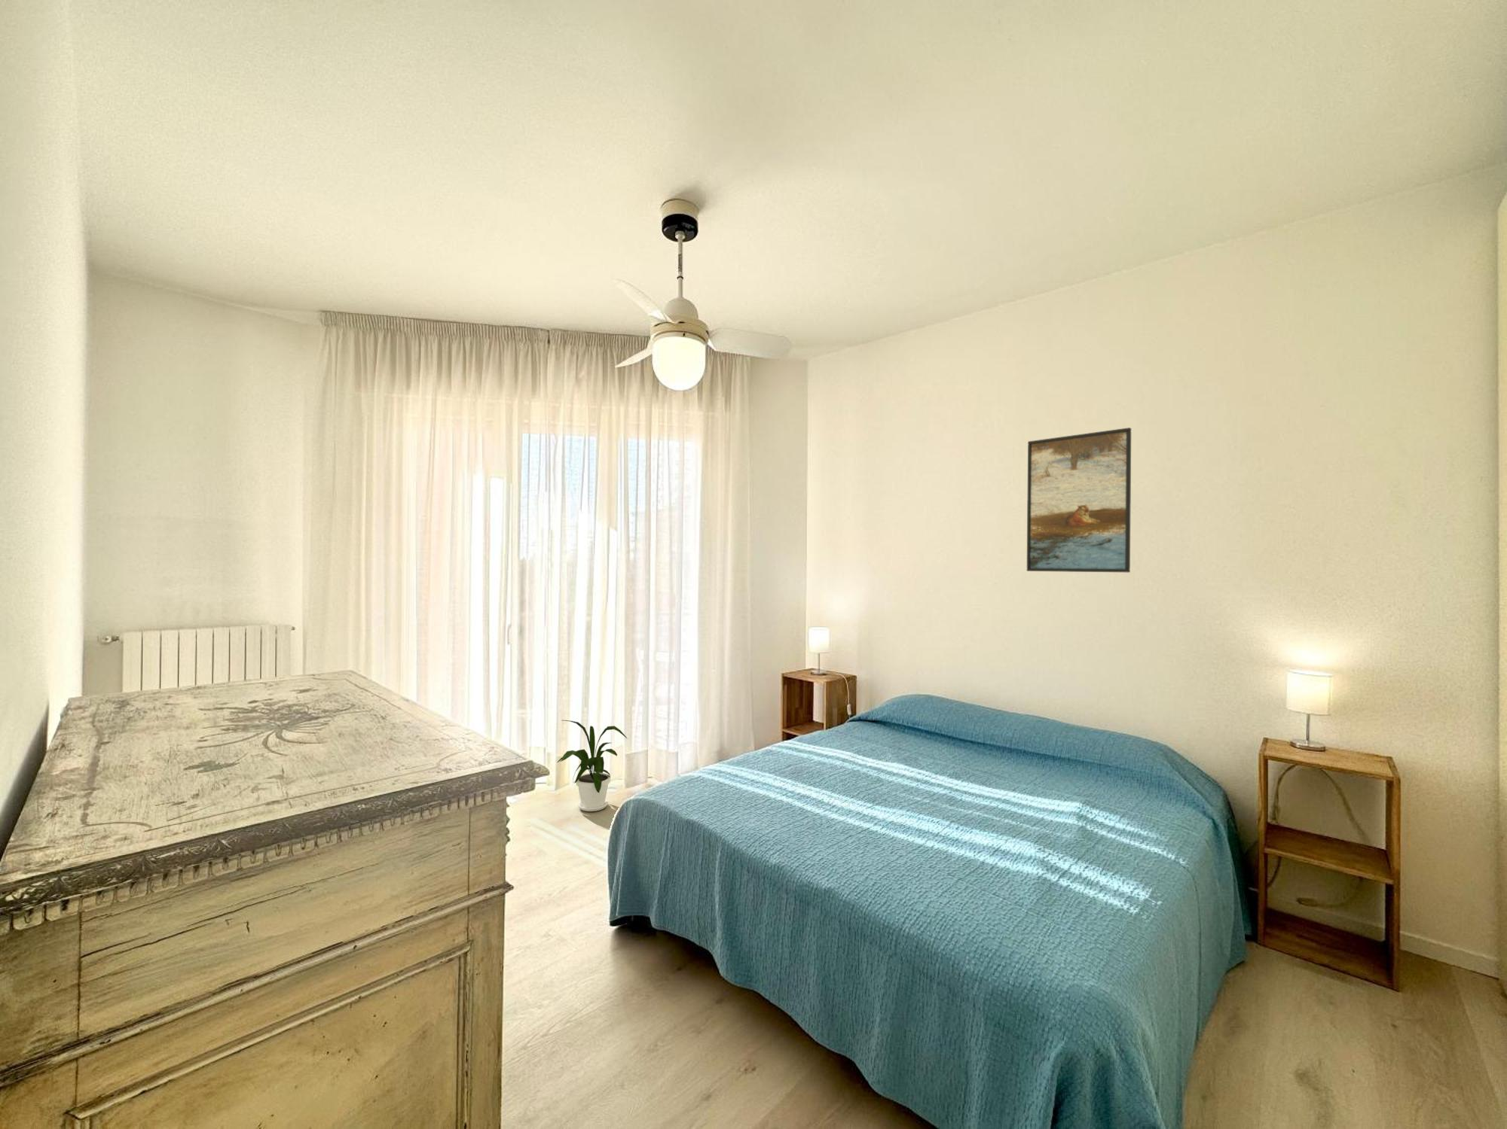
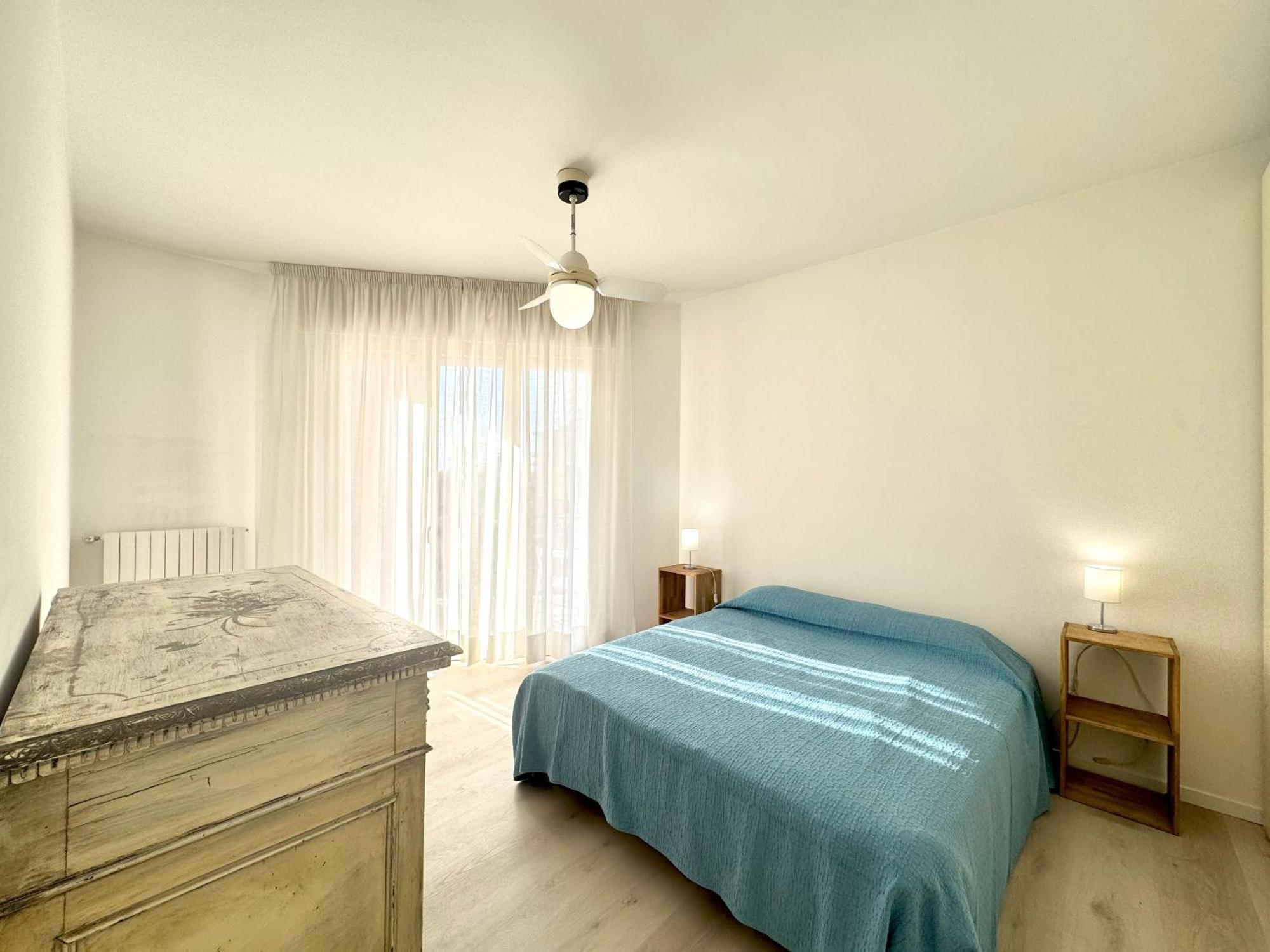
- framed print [1026,427,1132,574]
- house plant [557,720,628,812]
